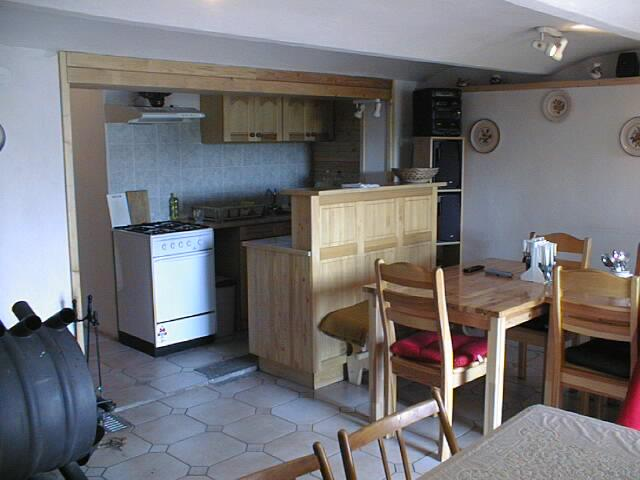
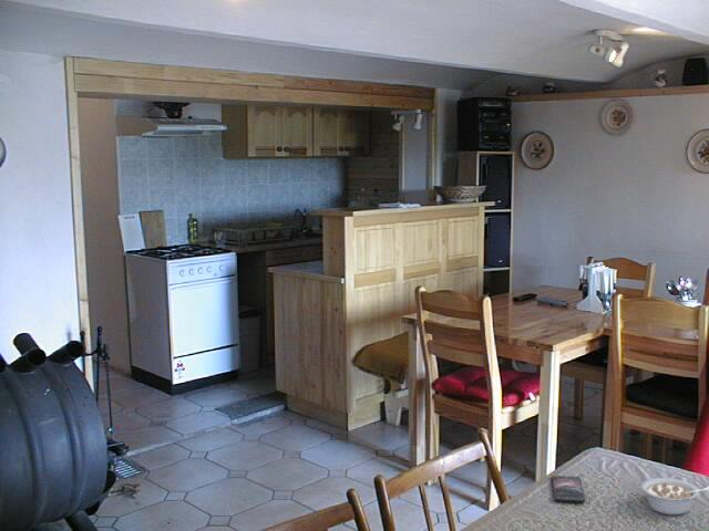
+ smartphone [551,475,586,504]
+ legume [640,477,709,516]
